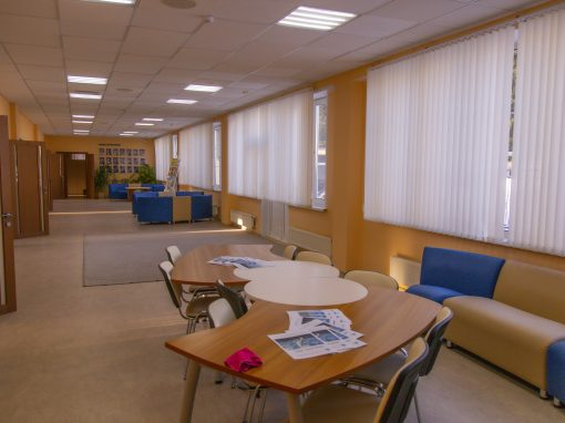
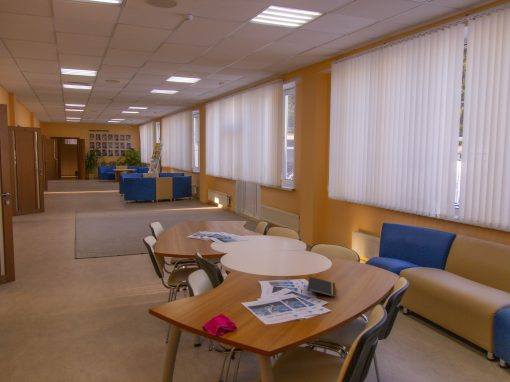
+ notepad [307,276,336,298]
